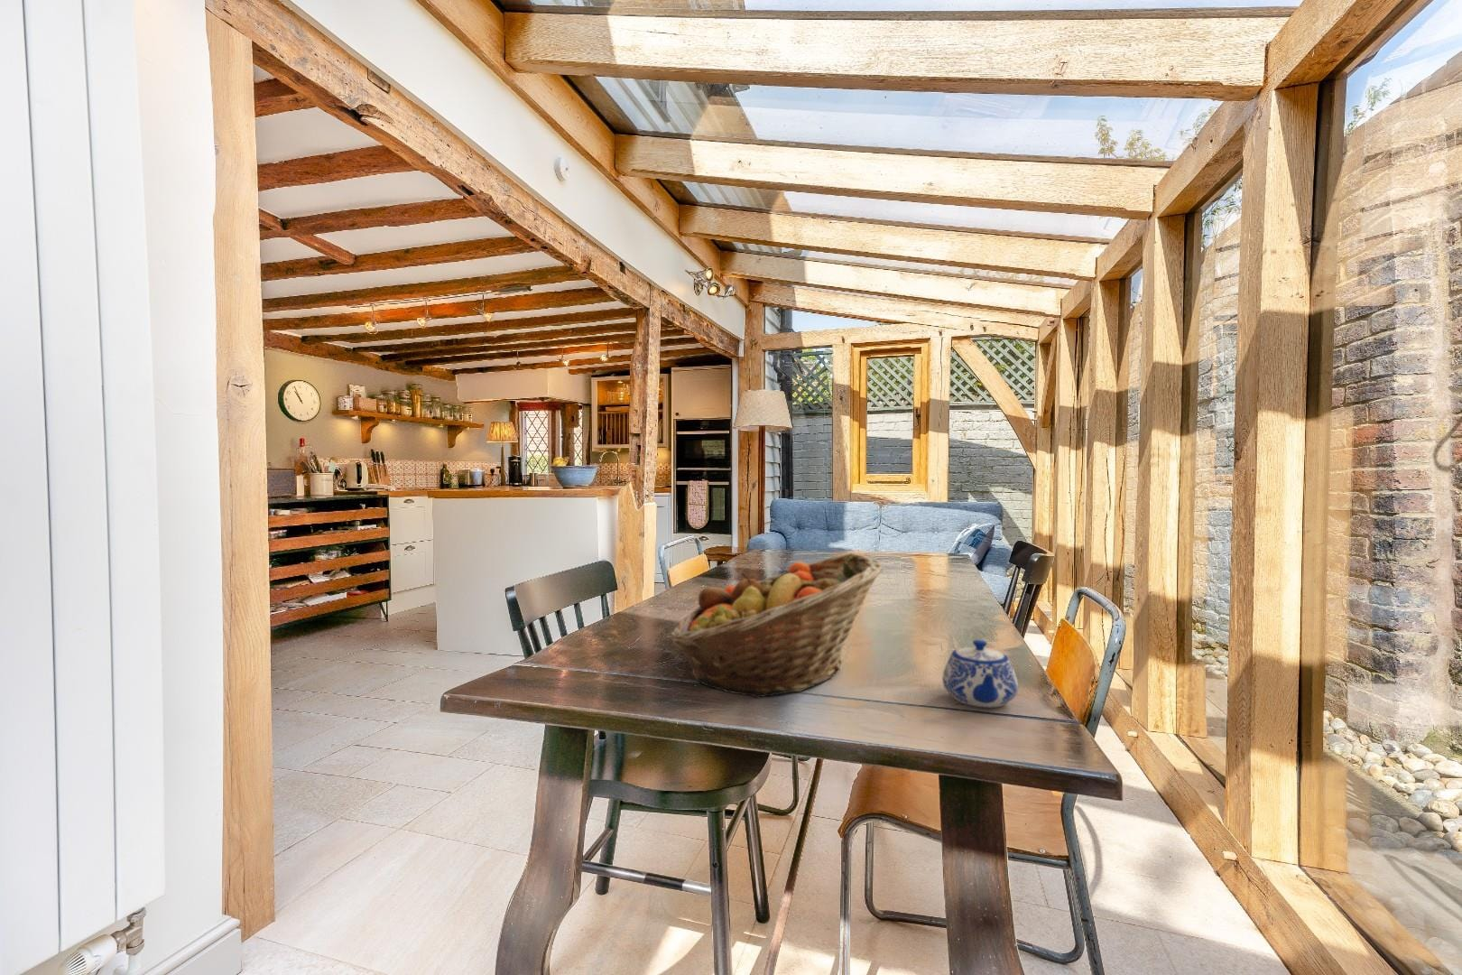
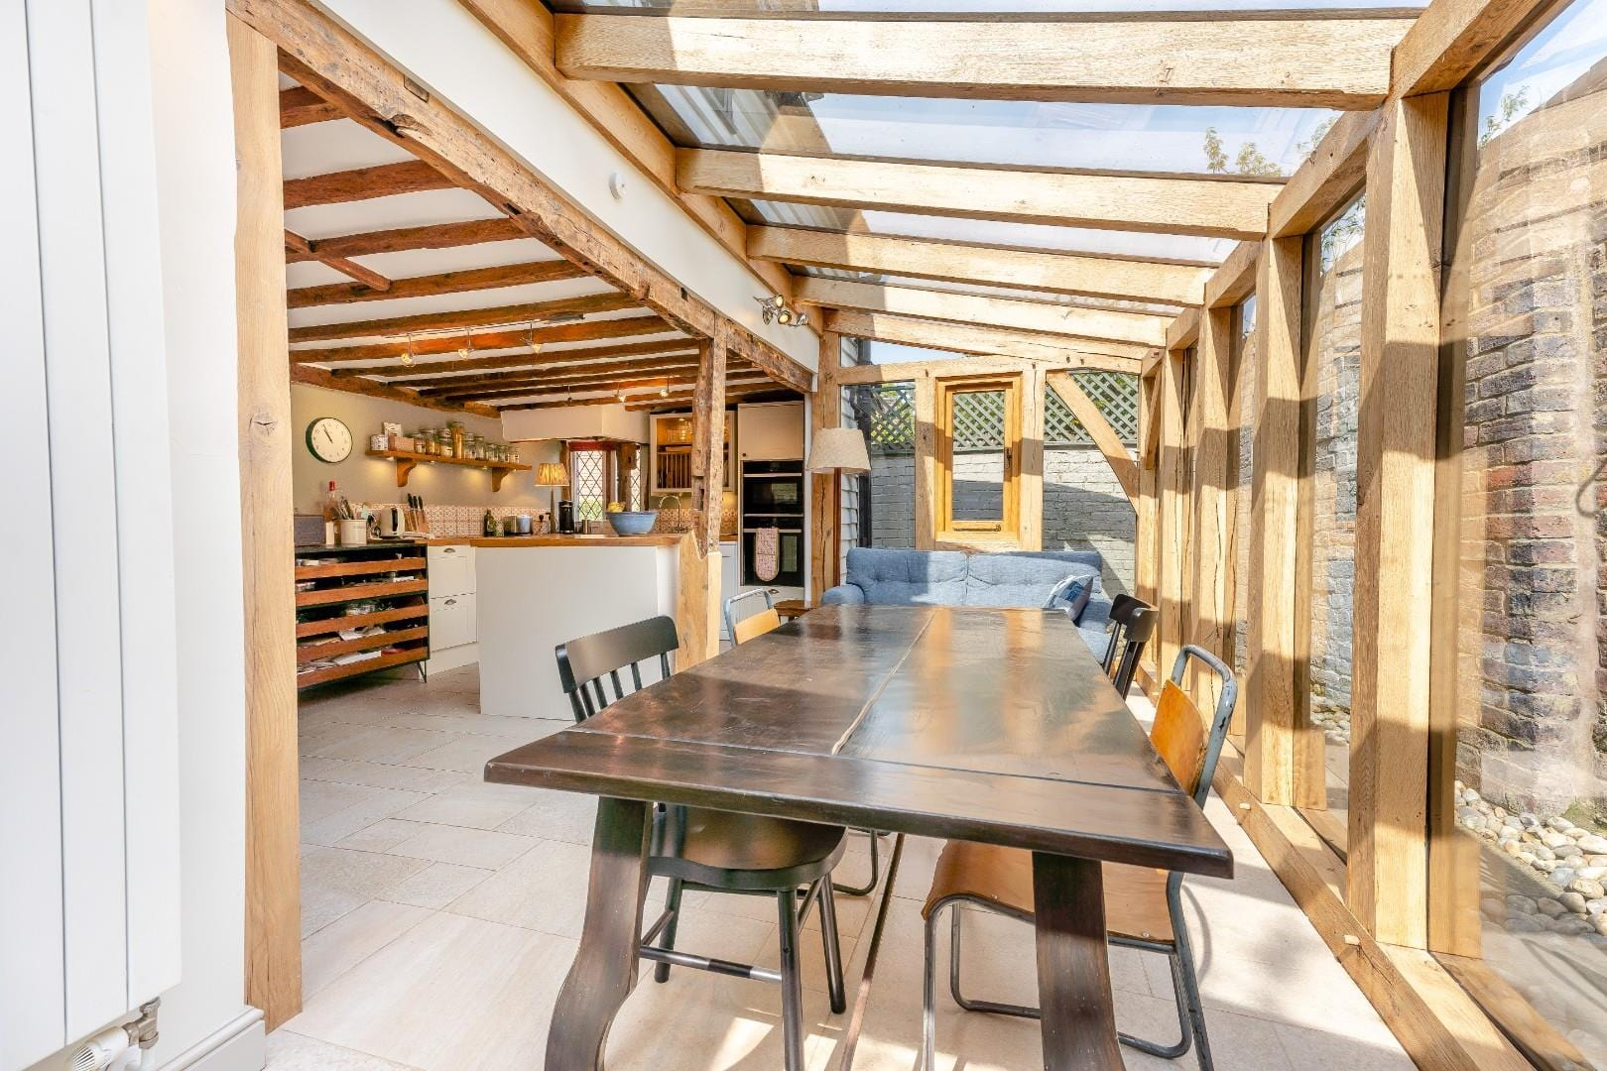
- fruit basket [668,553,884,699]
- teapot [941,639,1019,708]
